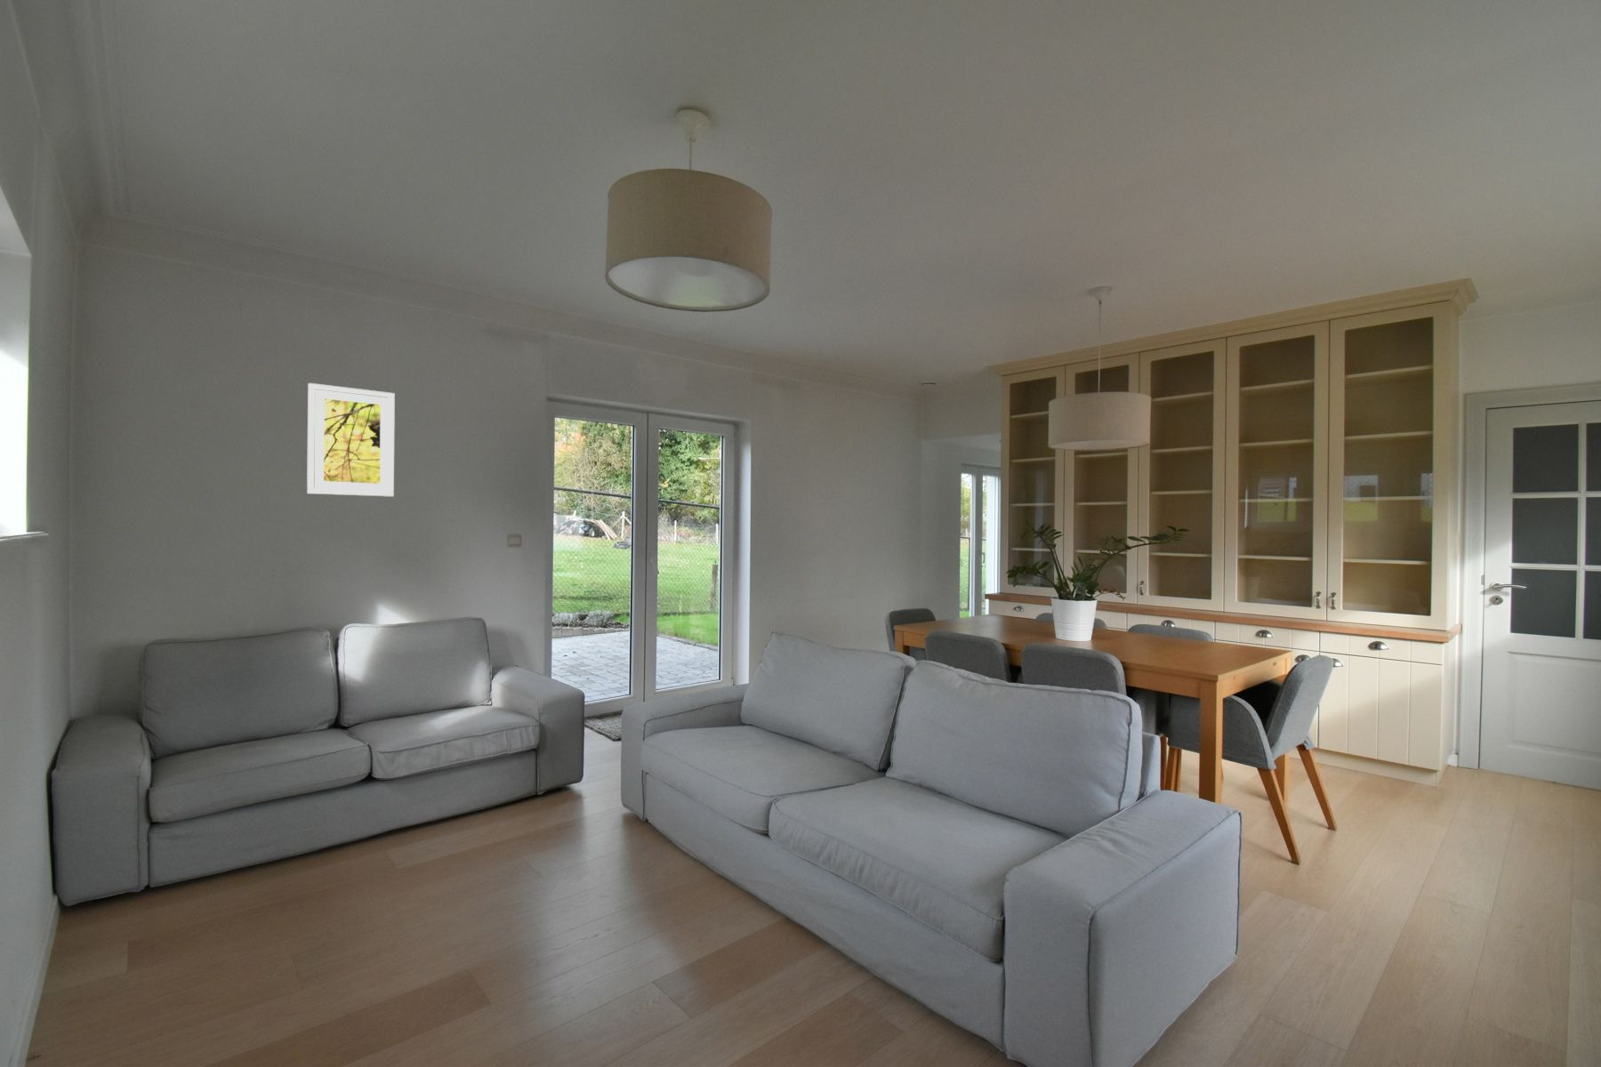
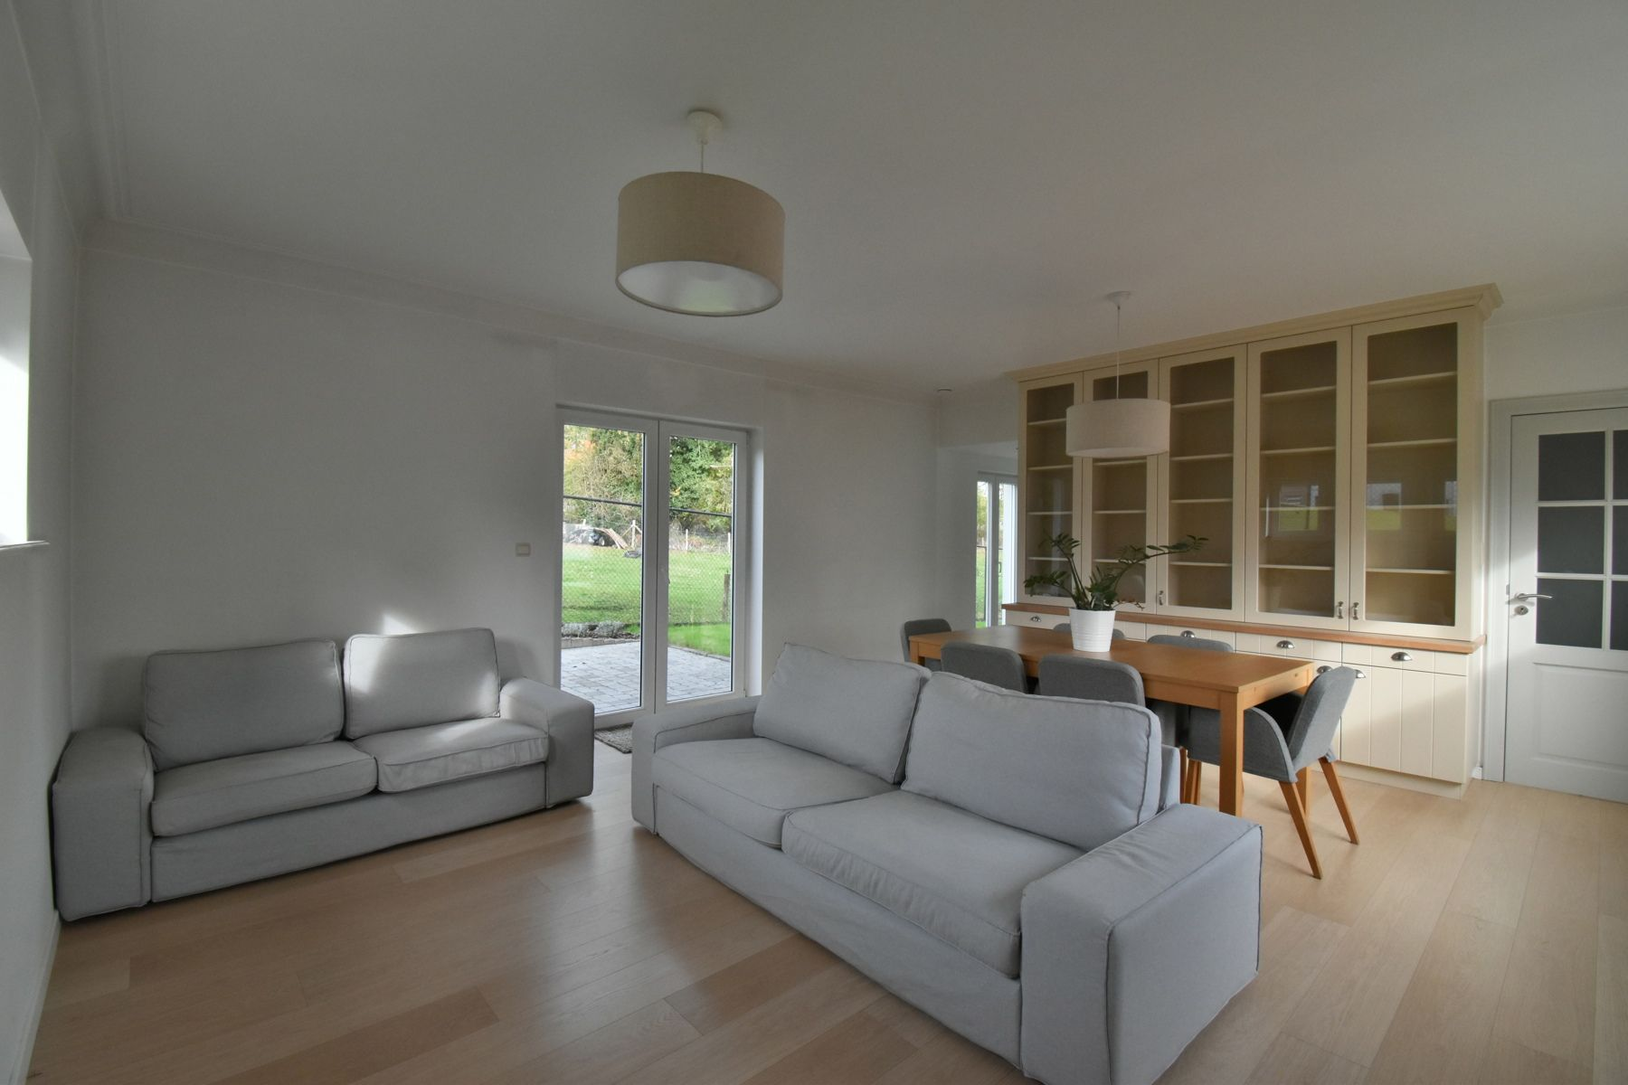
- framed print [306,382,395,498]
